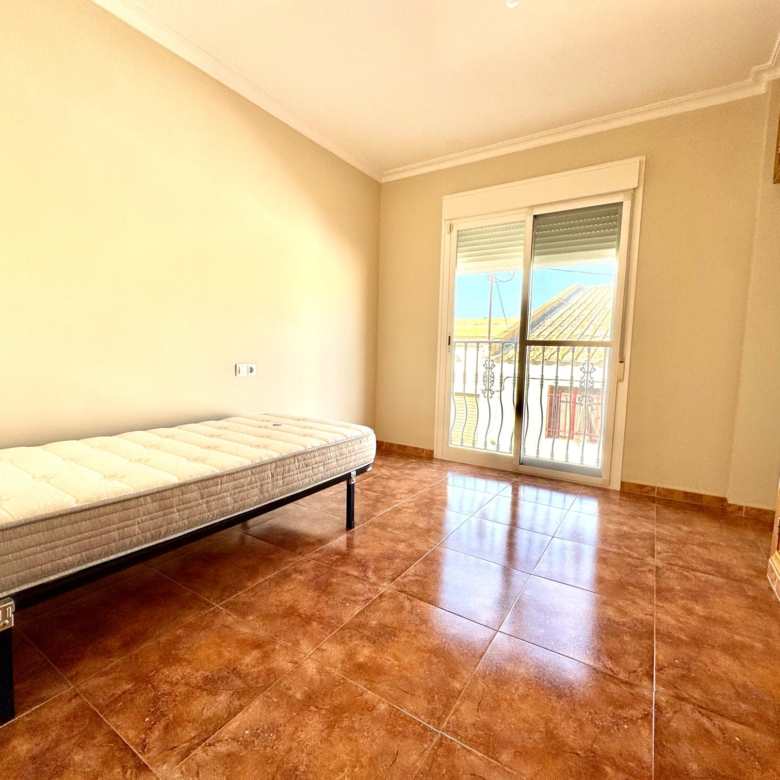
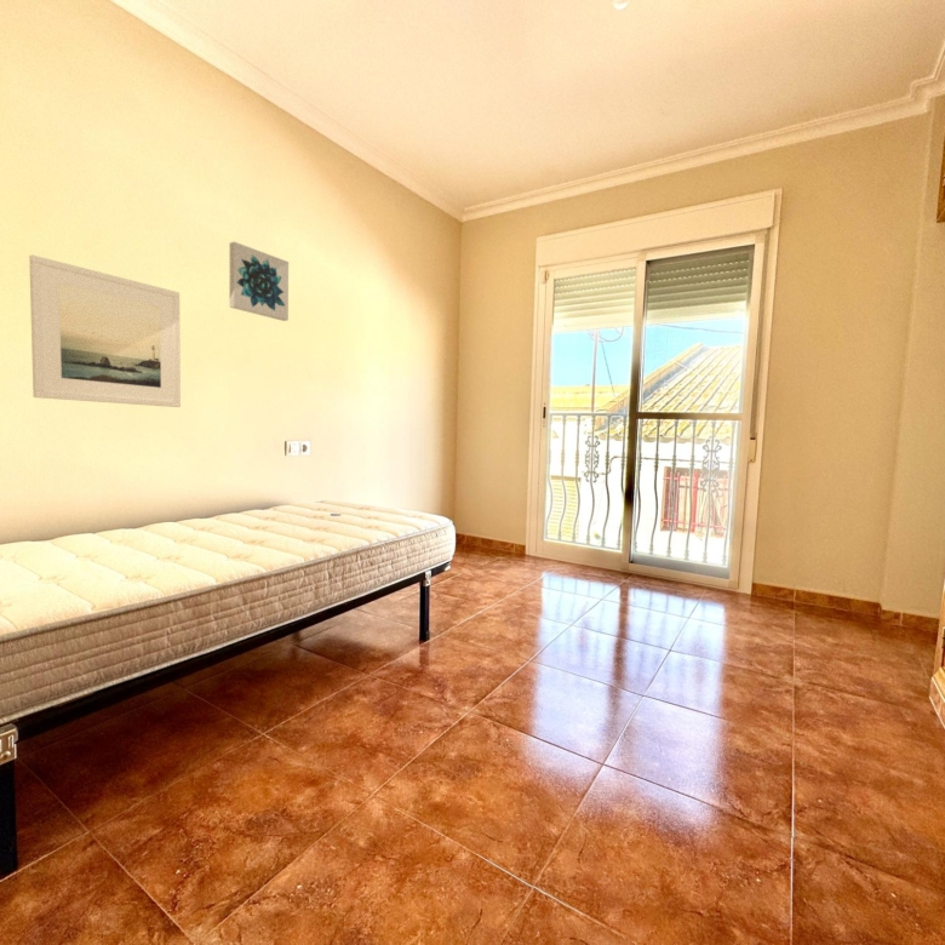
+ wall art [229,241,290,322]
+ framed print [28,253,182,408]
